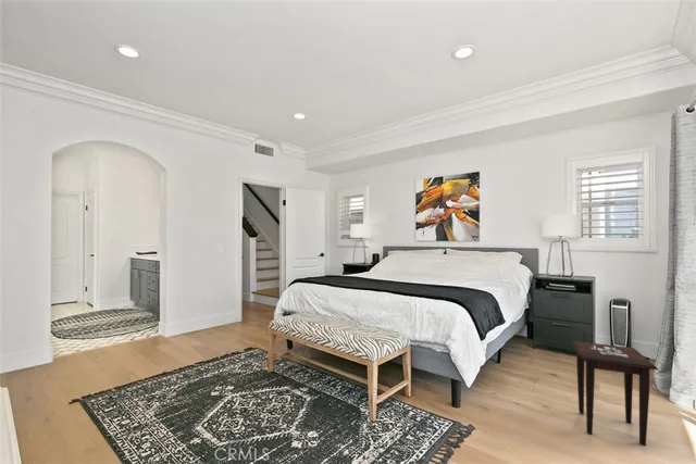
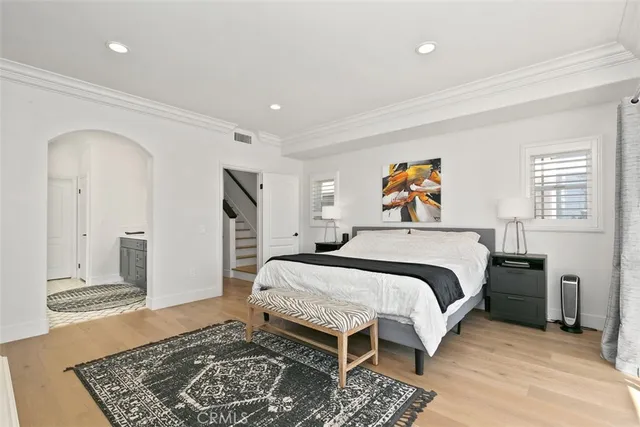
- side table [570,340,659,447]
